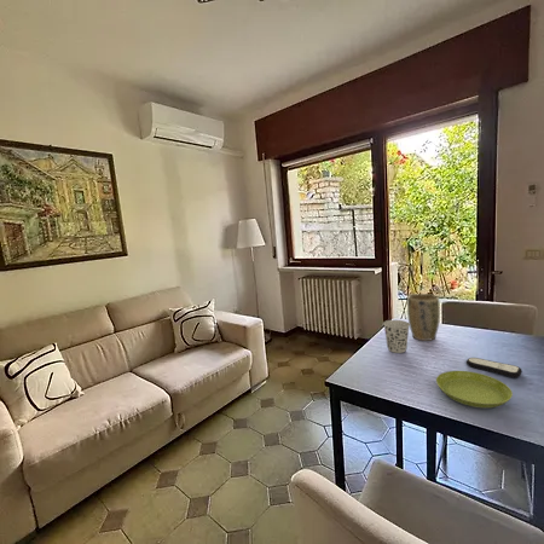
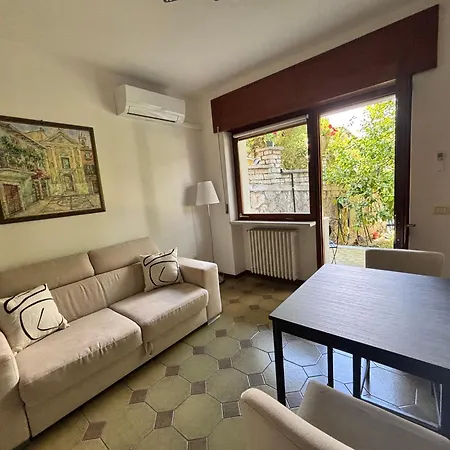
- plant pot [406,293,441,342]
- cup [382,319,410,354]
- saucer [435,370,514,409]
- remote control [465,357,523,378]
